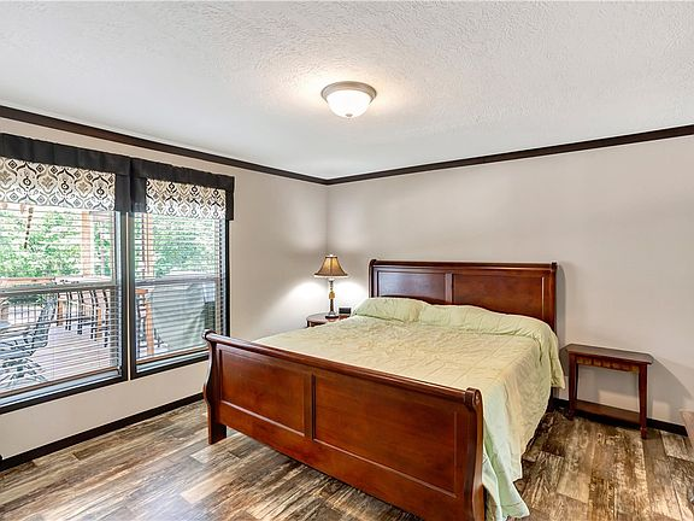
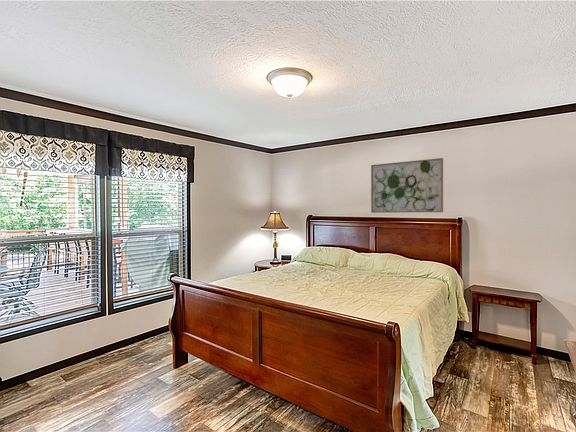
+ wall art [370,157,444,214]
